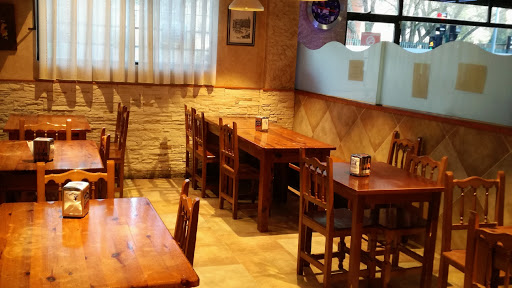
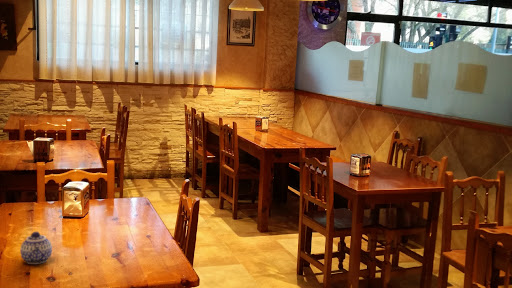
+ teapot [19,231,53,265]
